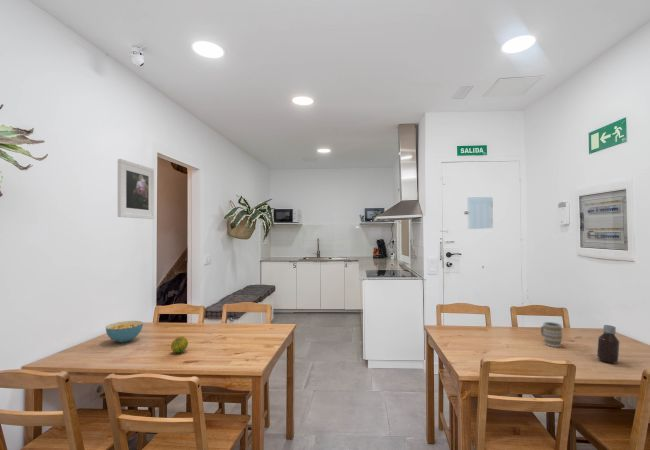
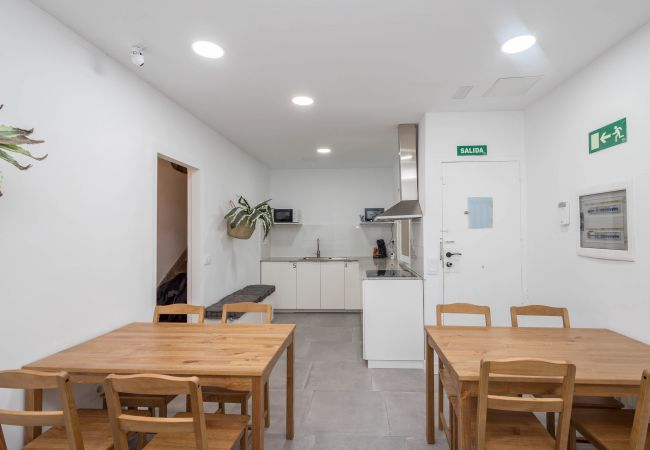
- fruit [170,336,189,354]
- bottle [596,324,620,364]
- cereal bowl [105,320,144,344]
- mug [540,321,563,348]
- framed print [117,158,155,220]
